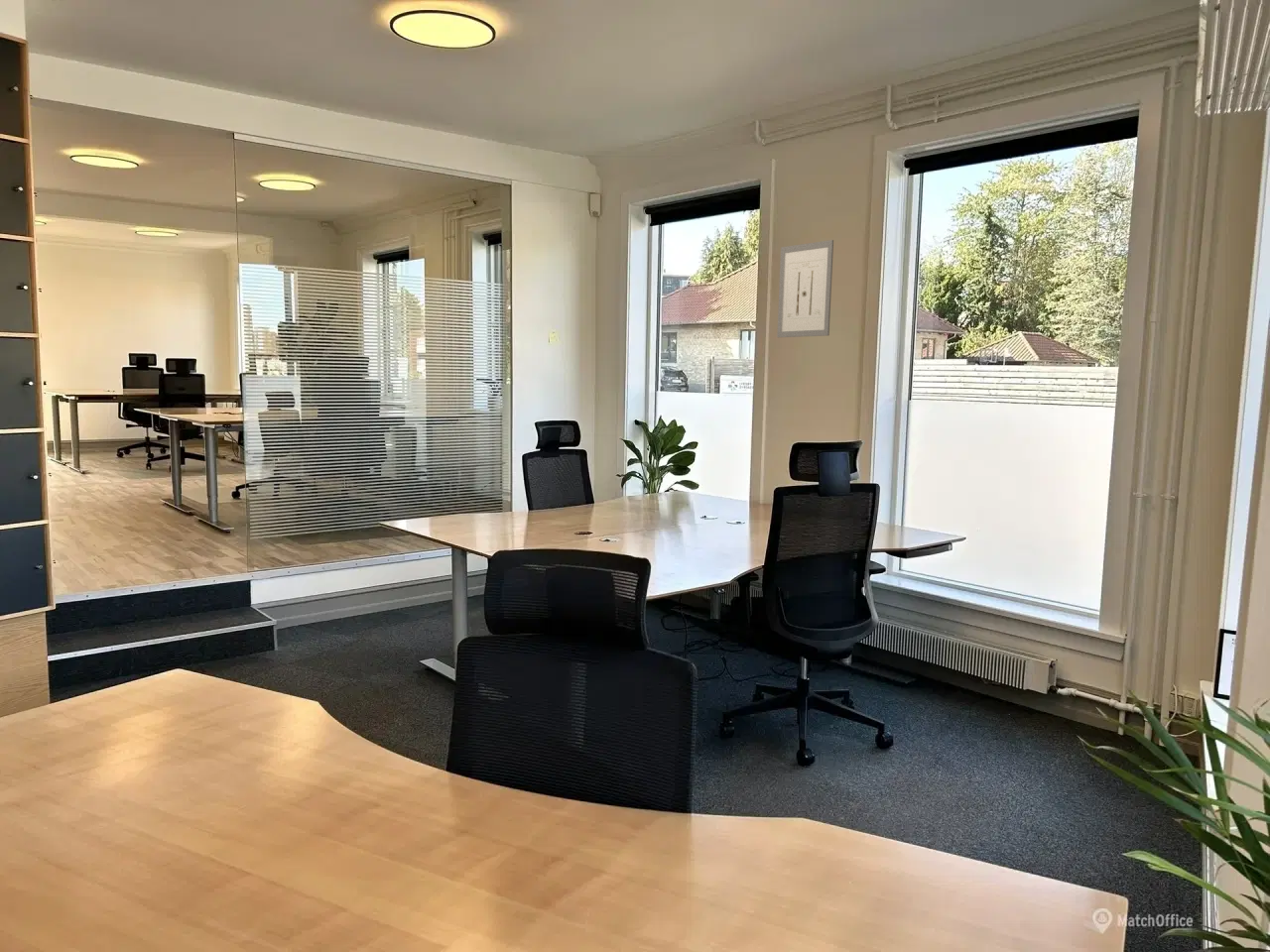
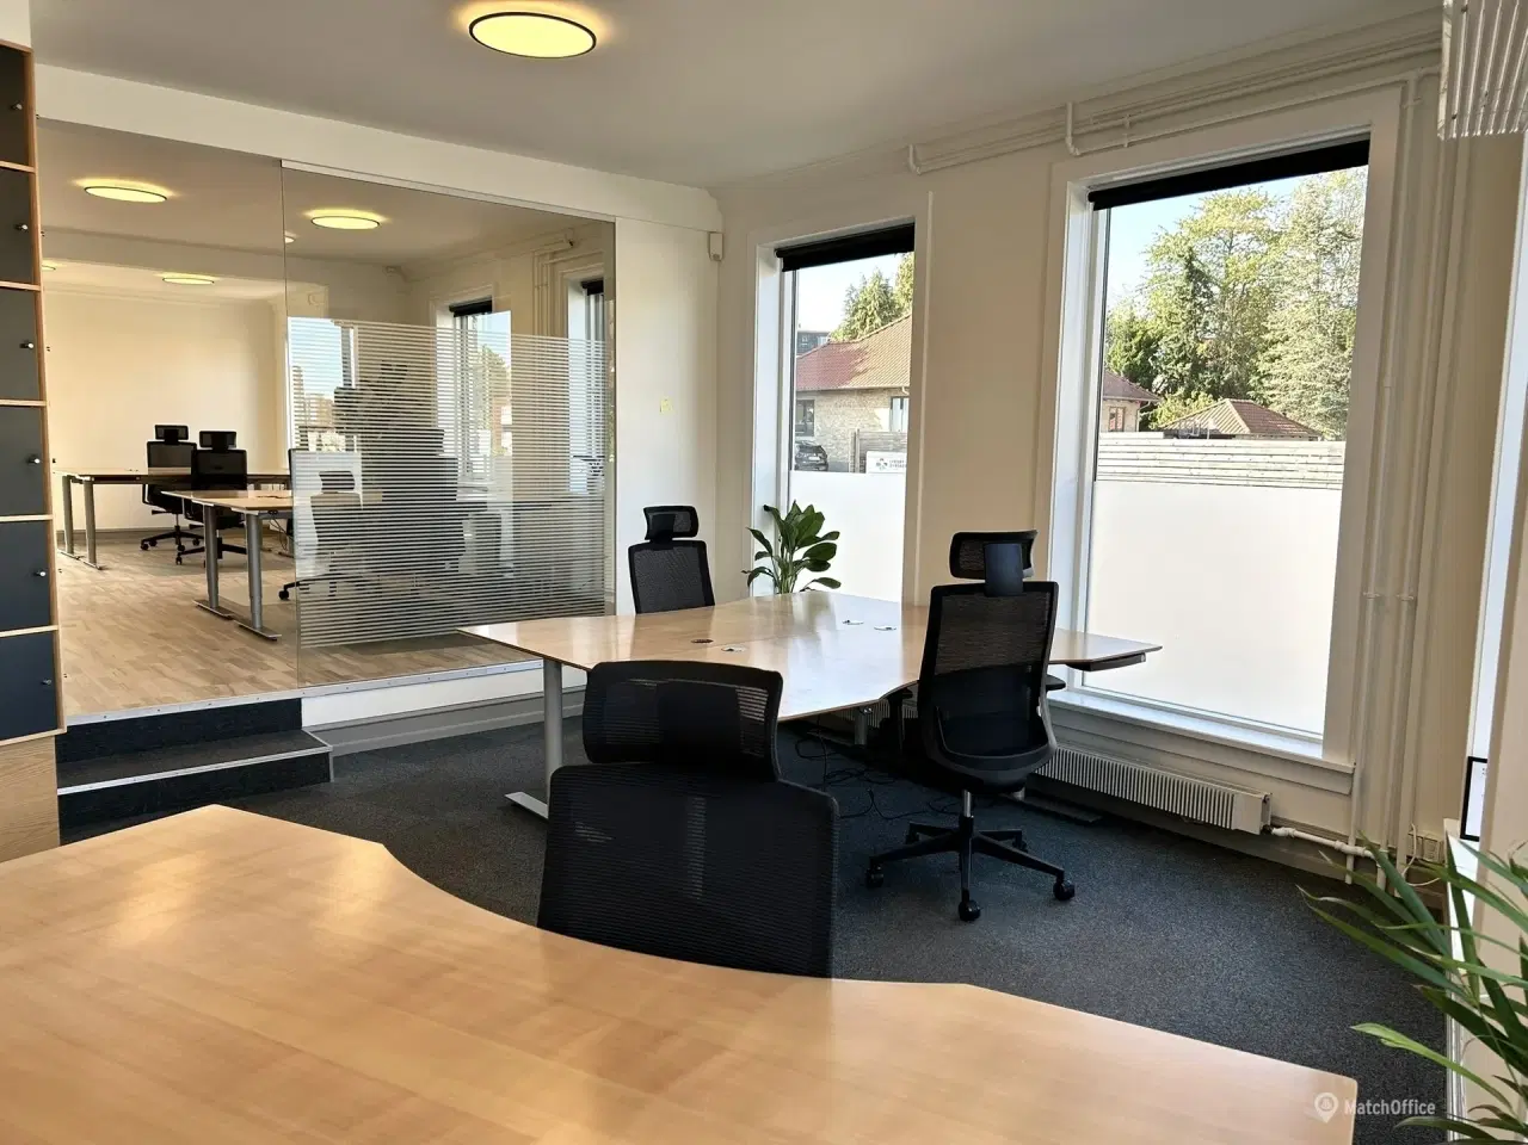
- wall art [776,239,834,338]
